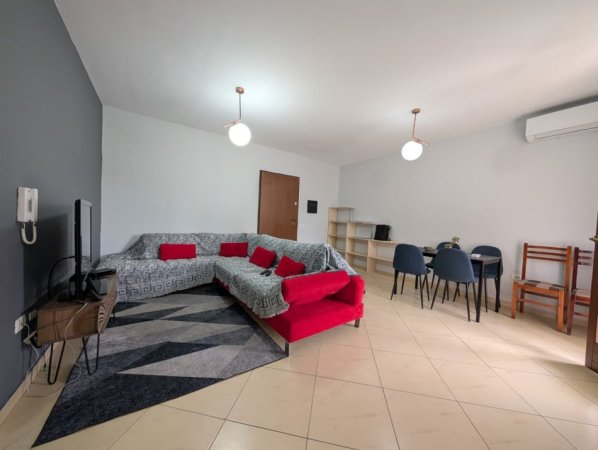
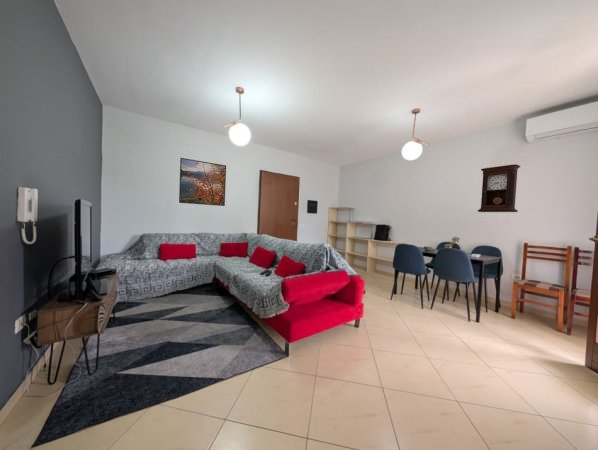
+ pendulum clock [477,163,521,213]
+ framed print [178,157,227,207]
